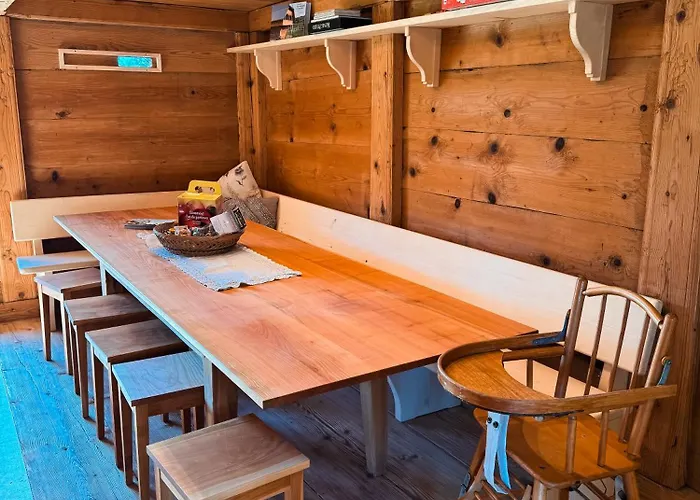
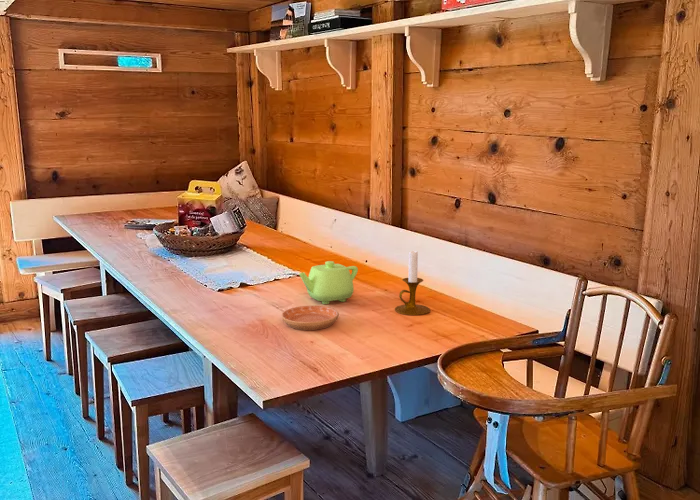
+ saucer [281,305,340,331]
+ candlestick [394,250,431,316]
+ teapot [298,260,359,305]
